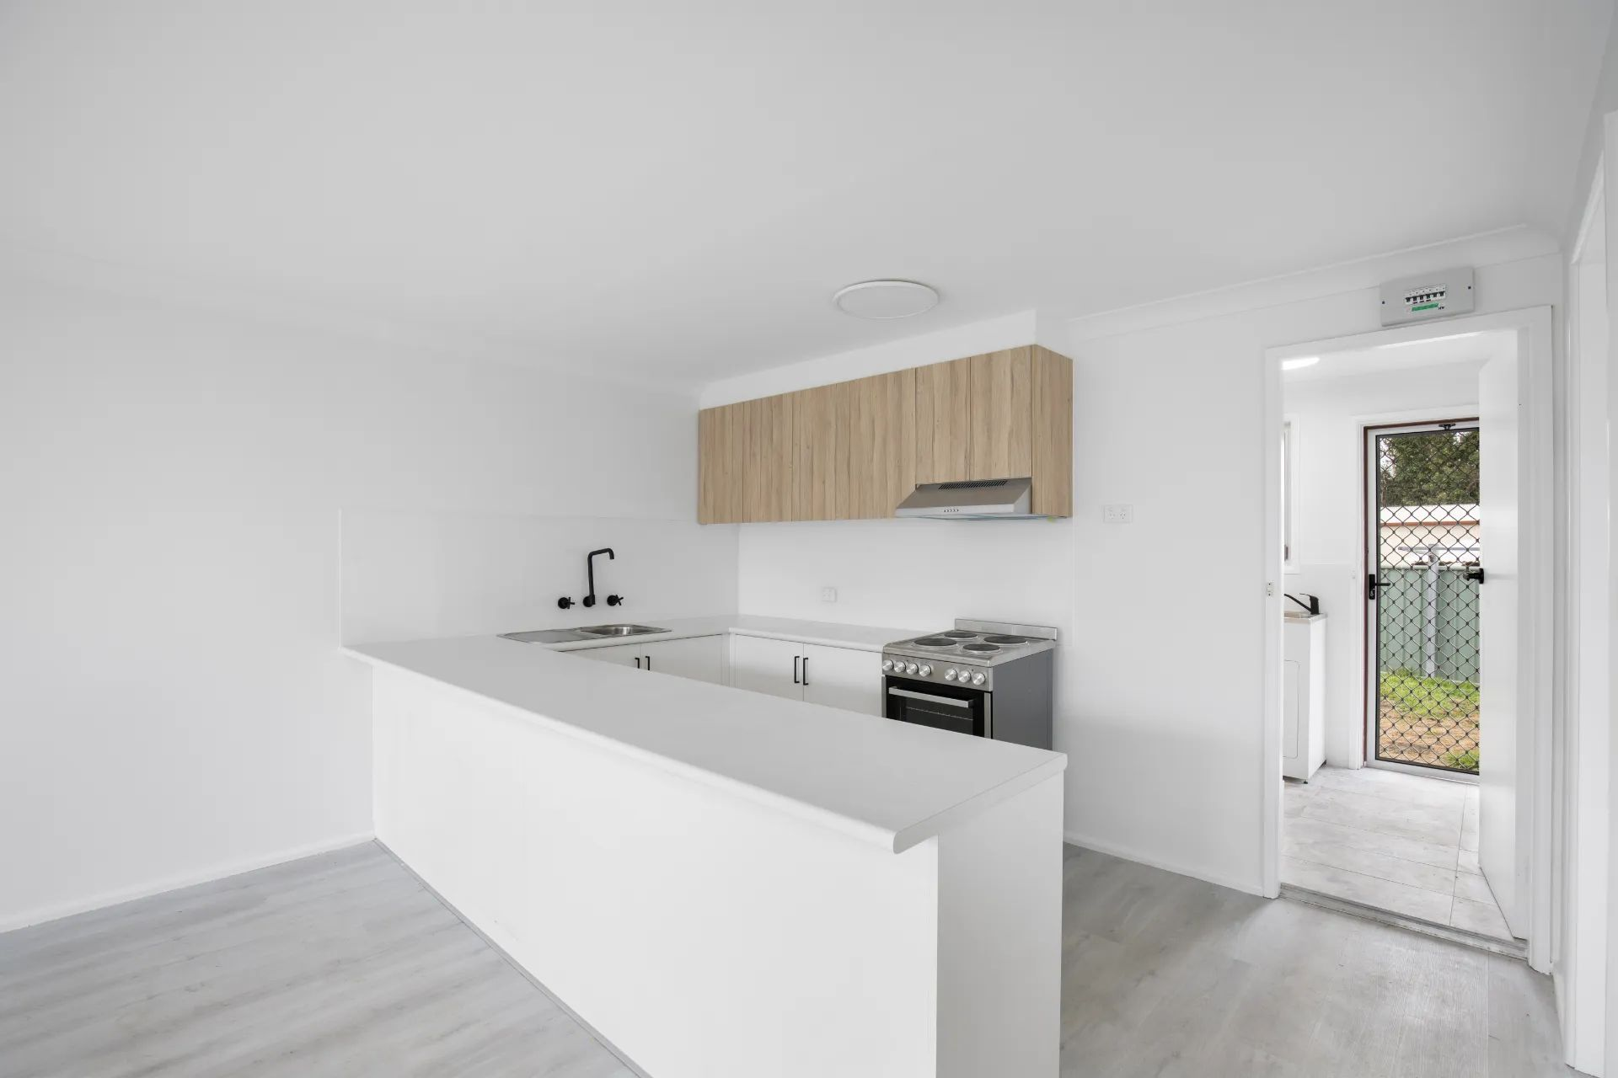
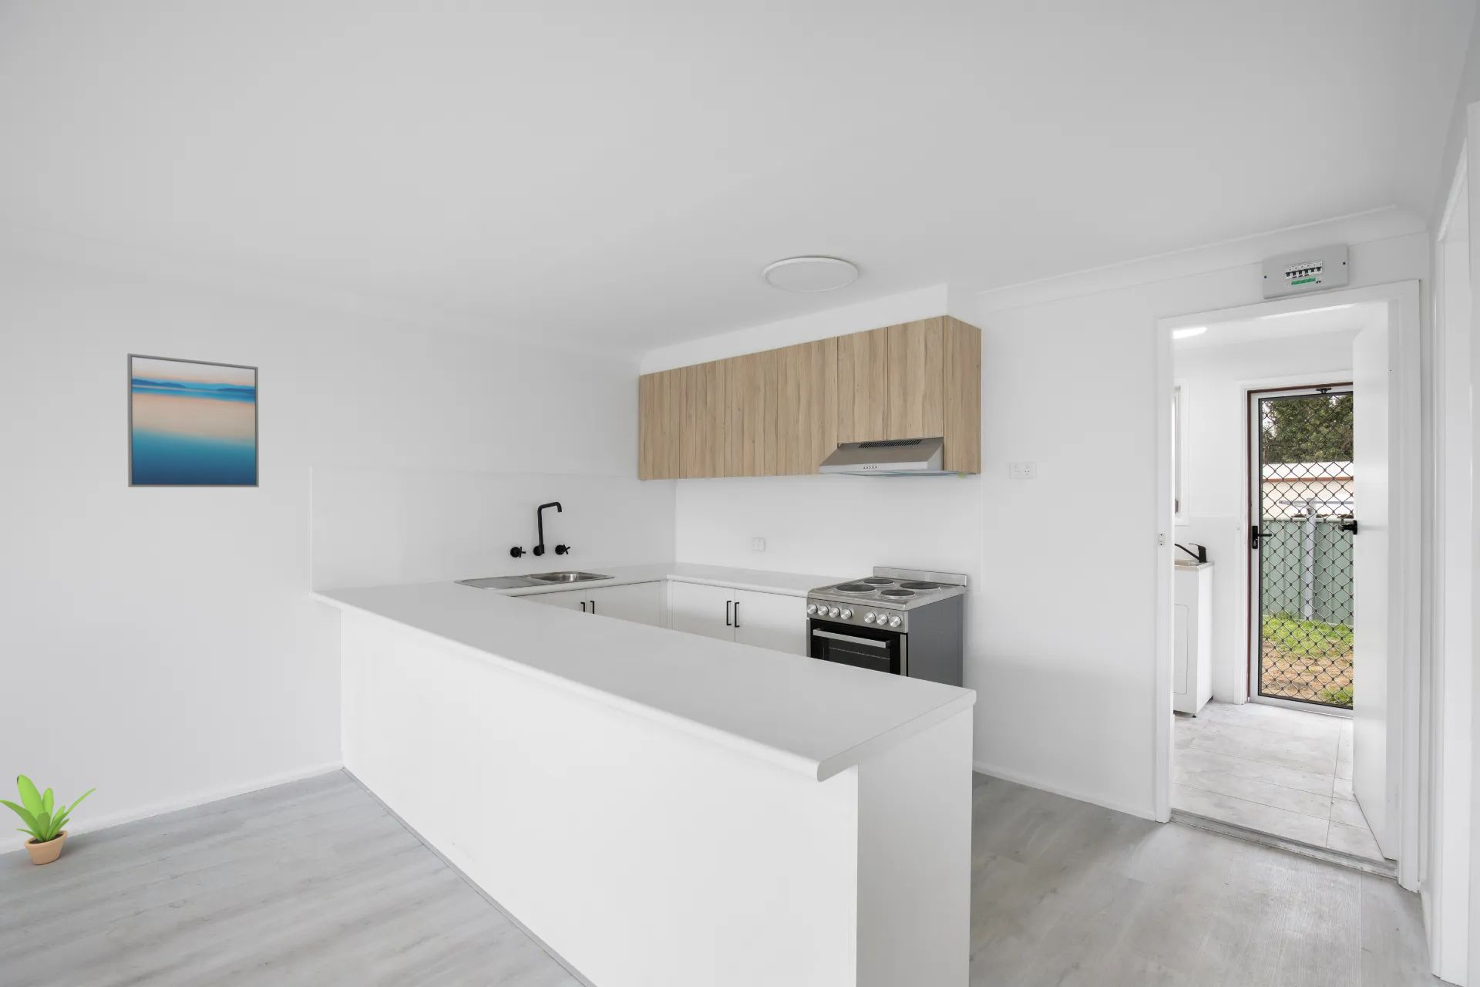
+ potted plant [0,773,97,865]
+ wall art [127,352,260,488]
